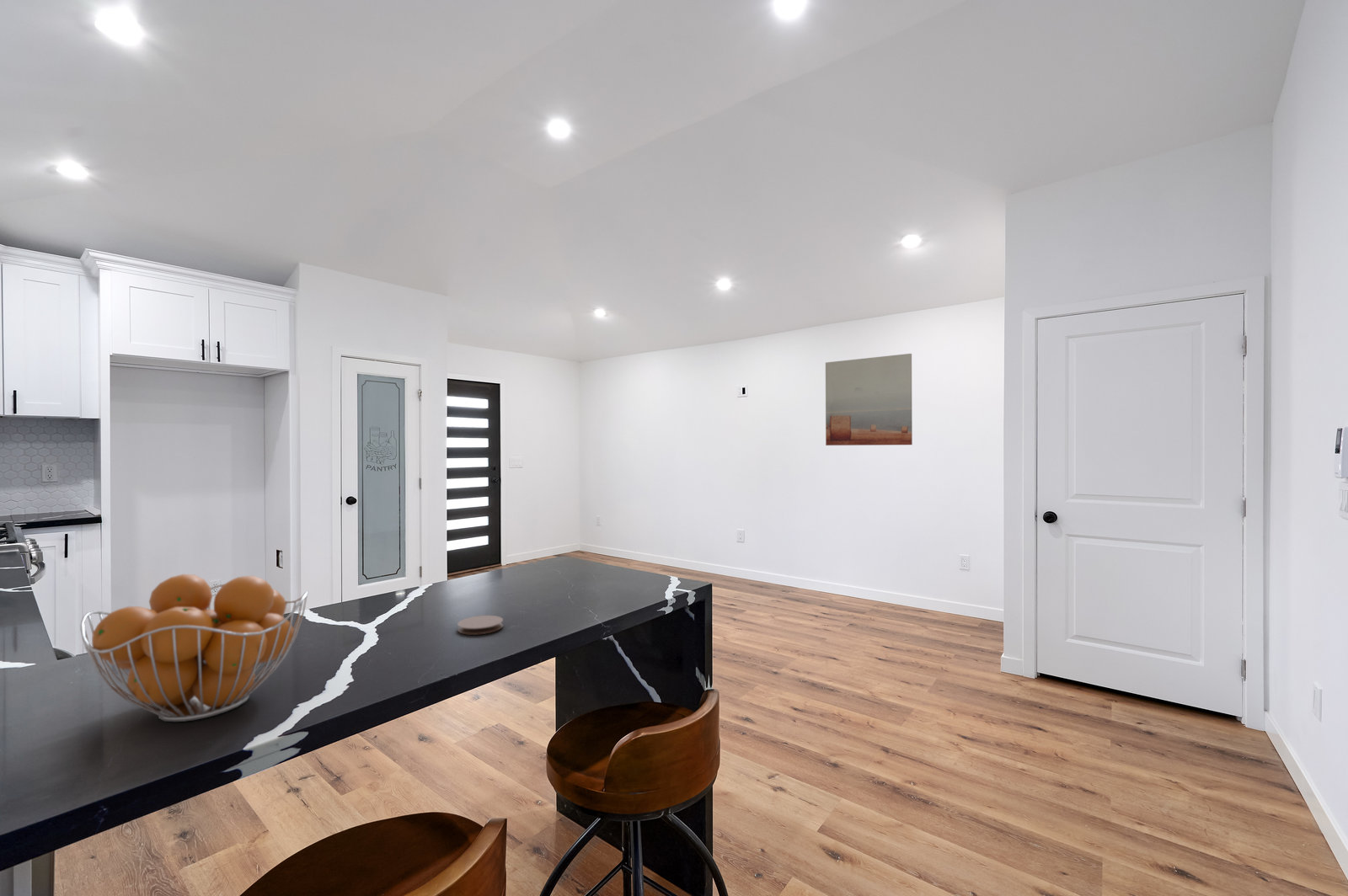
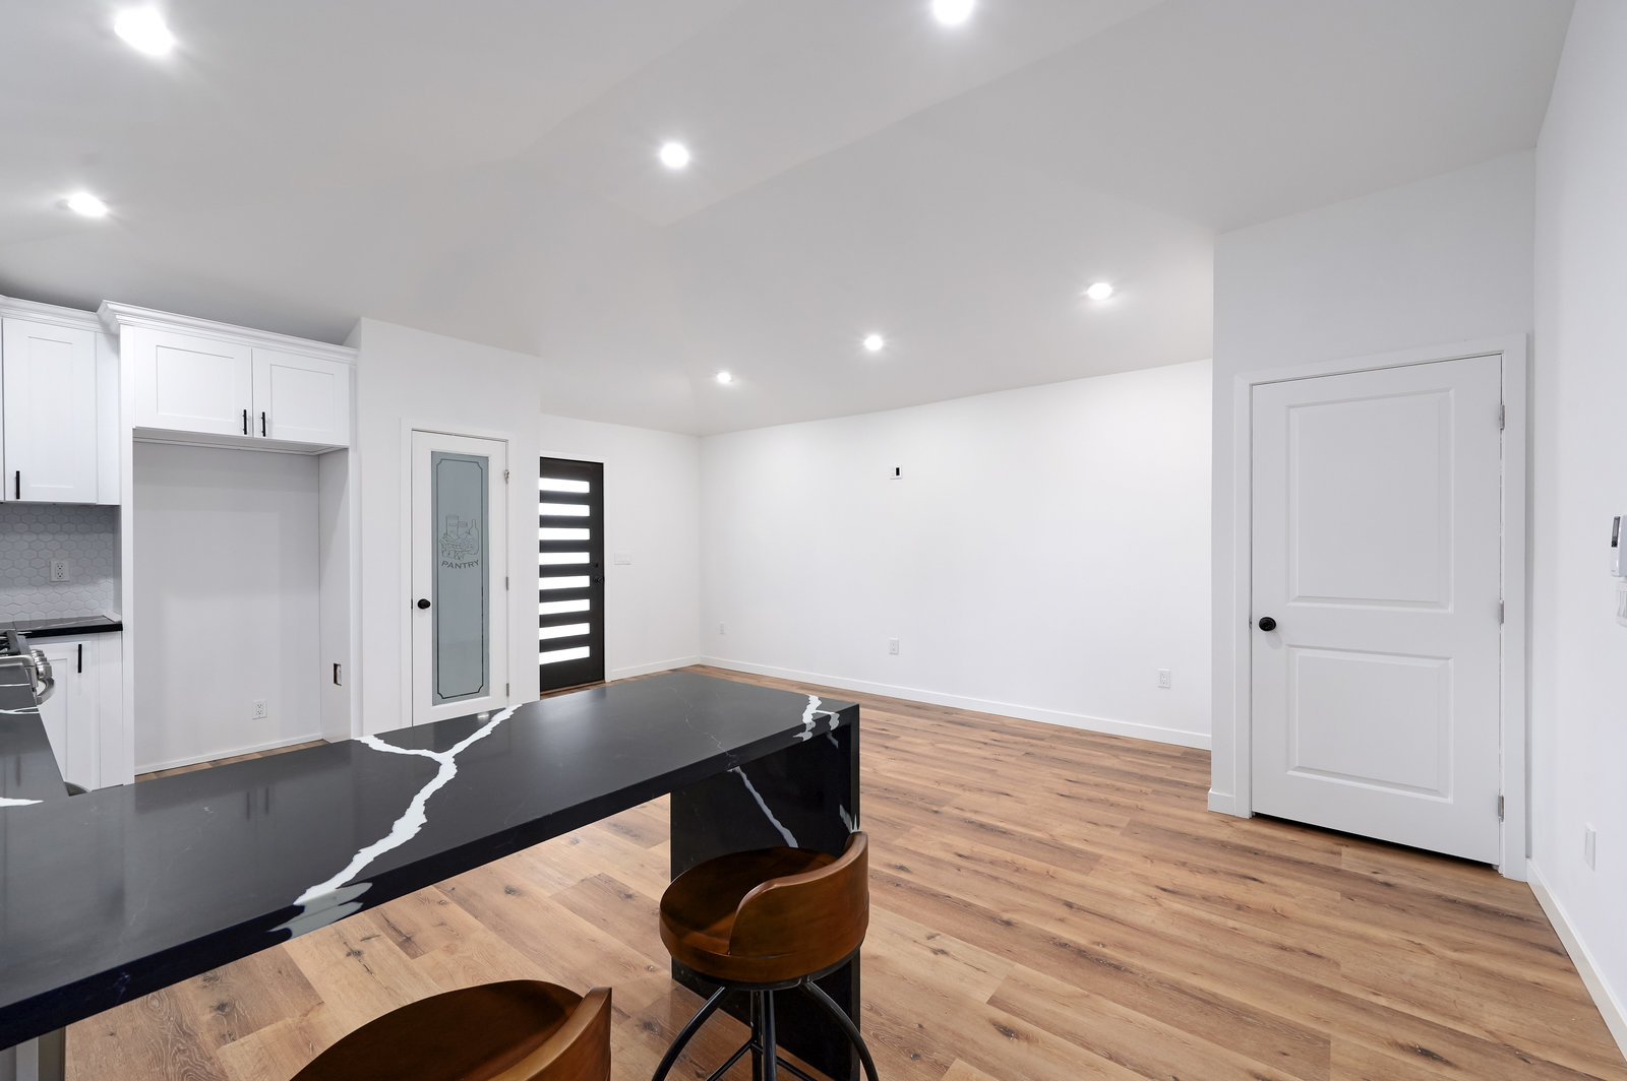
- coaster [457,615,504,636]
- fruit basket [79,573,309,723]
- wall art [825,353,913,446]
